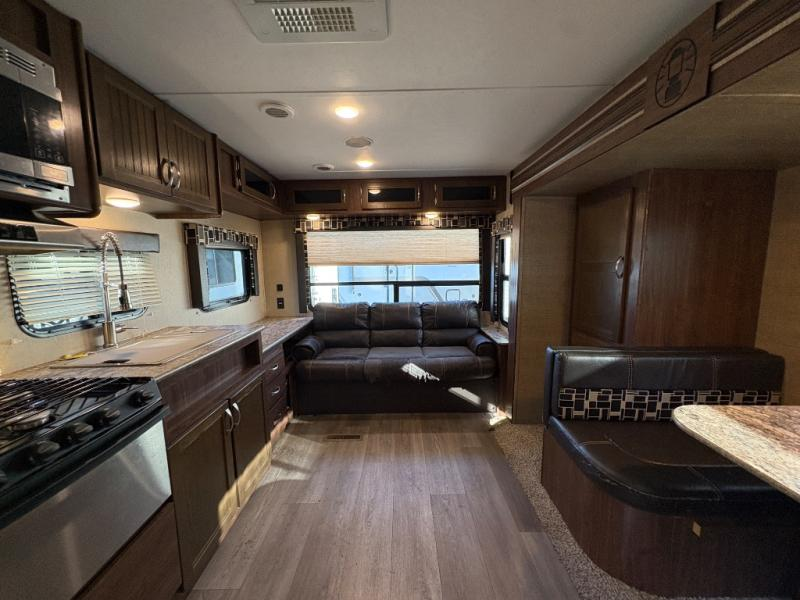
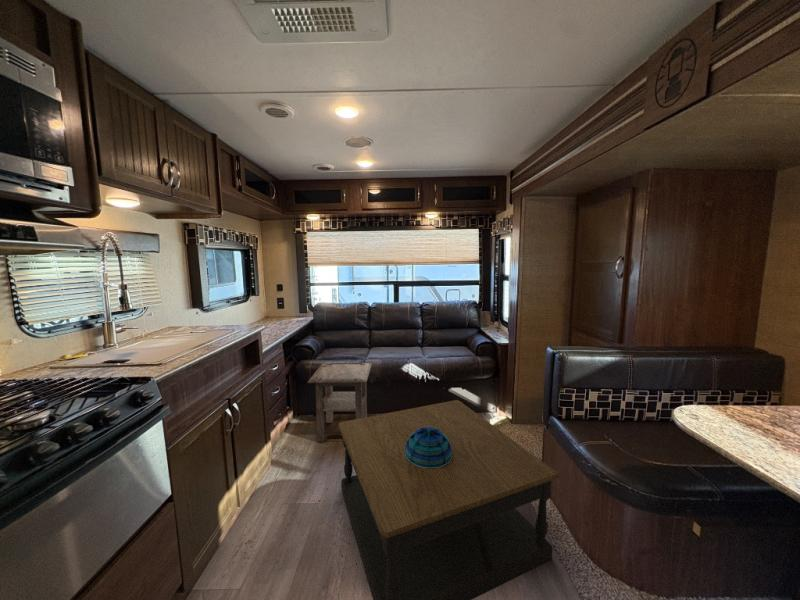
+ side table [306,362,373,443]
+ decorative bowl [405,427,452,468]
+ coffee table [337,399,560,600]
